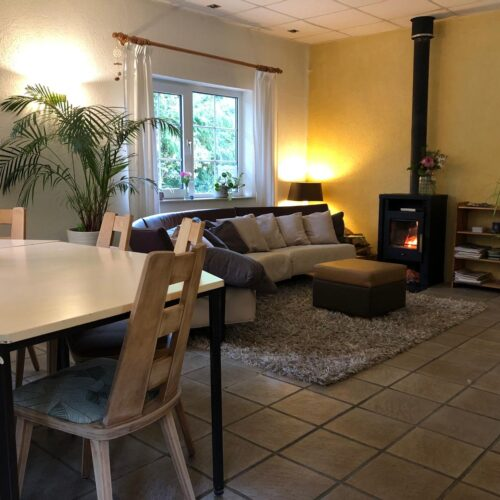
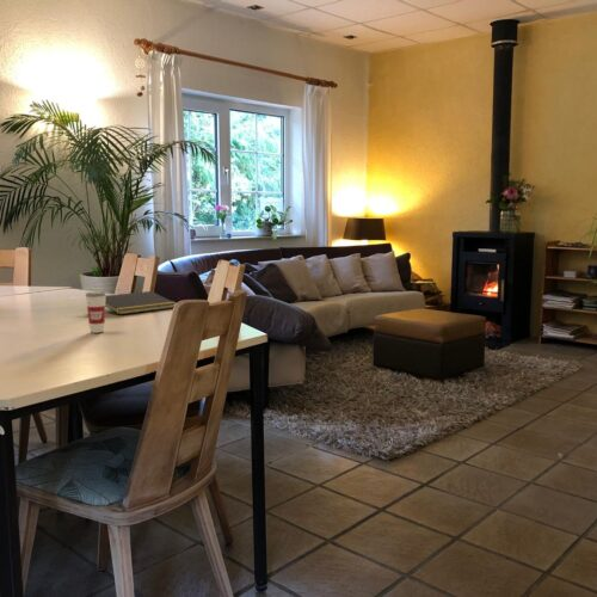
+ notepad [105,290,177,315]
+ cup [85,279,107,334]
